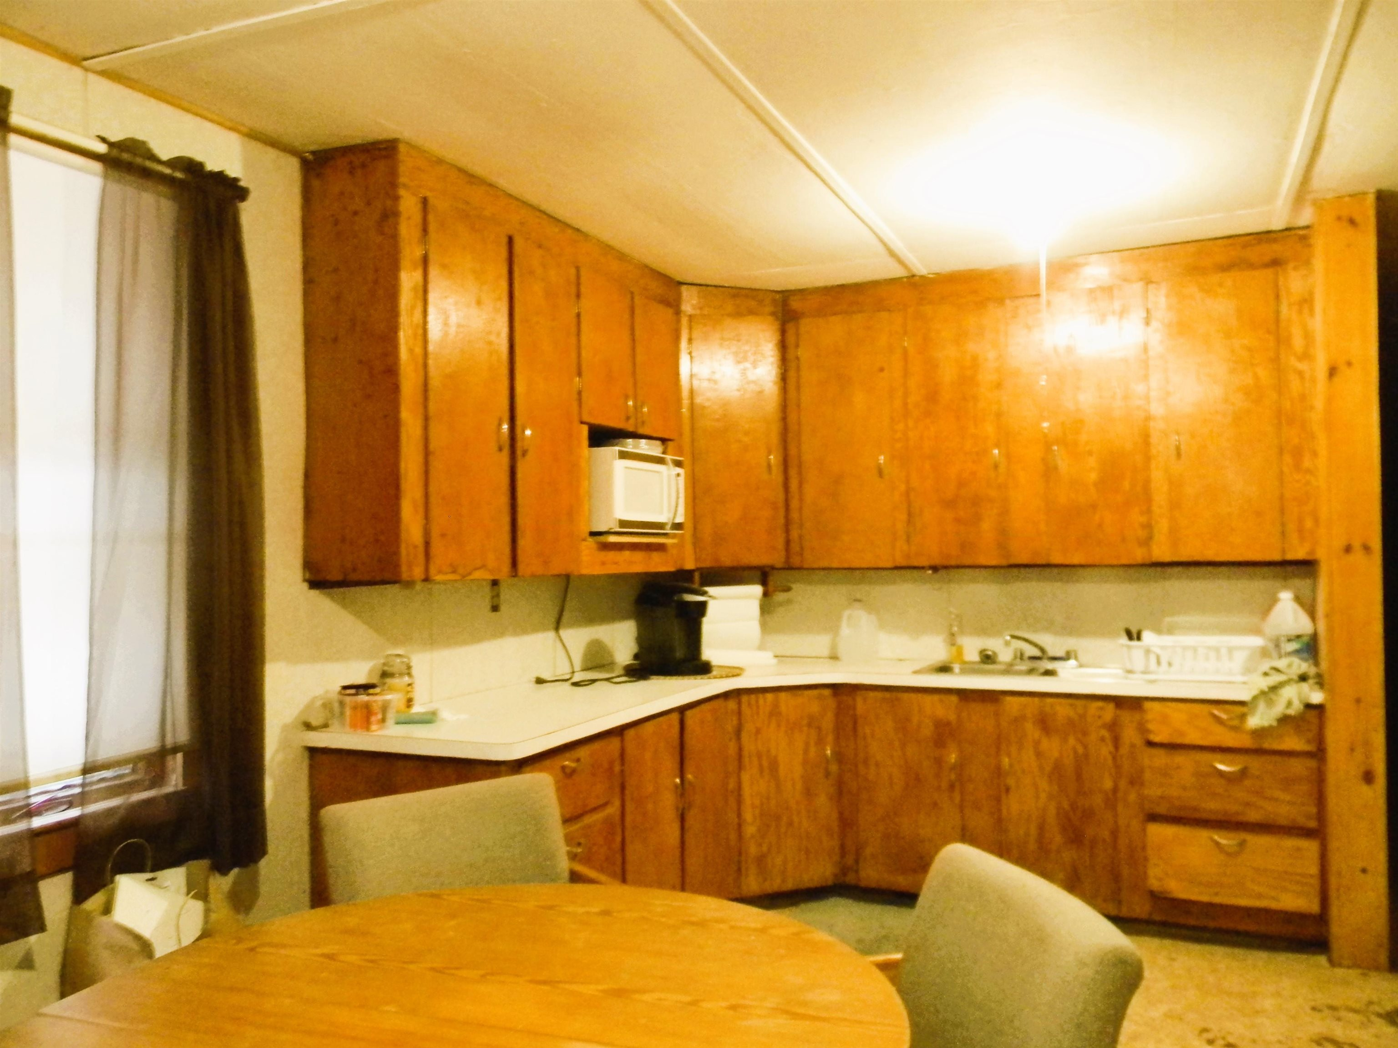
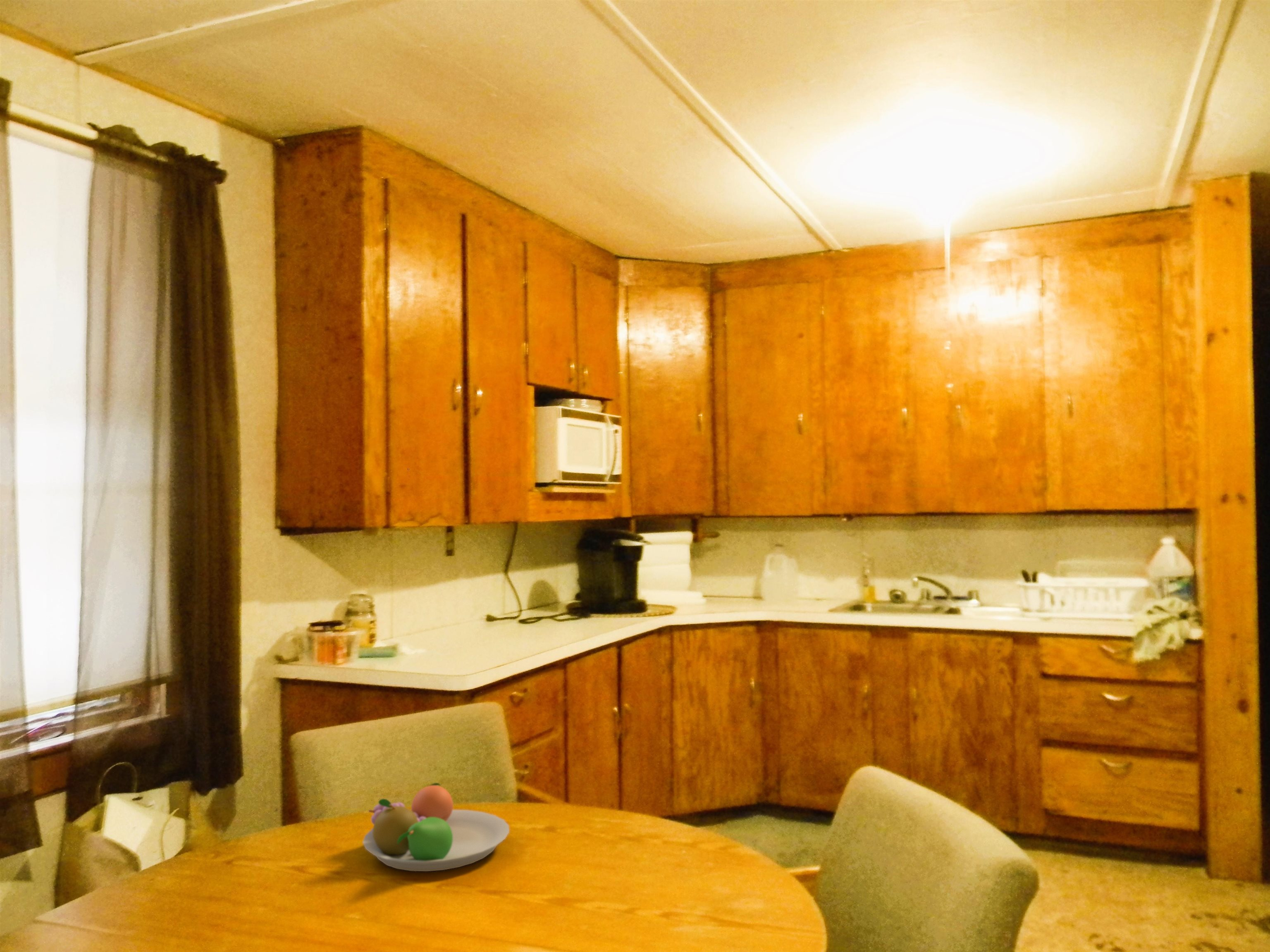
+ fruit bowl [362,783,510,872]
